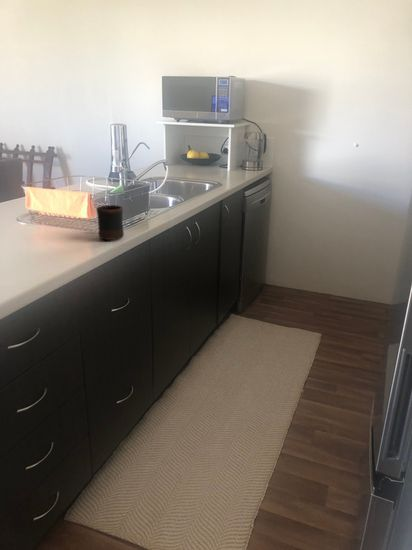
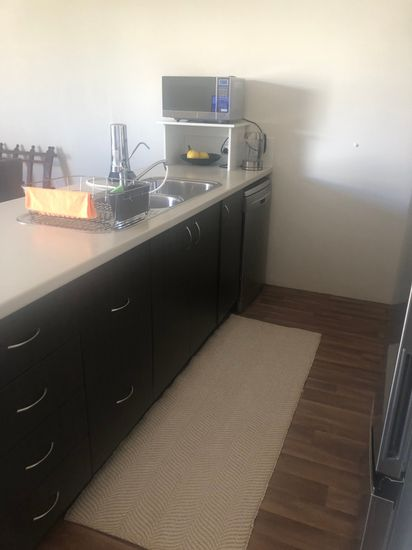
- mug [96,204,125,241]
